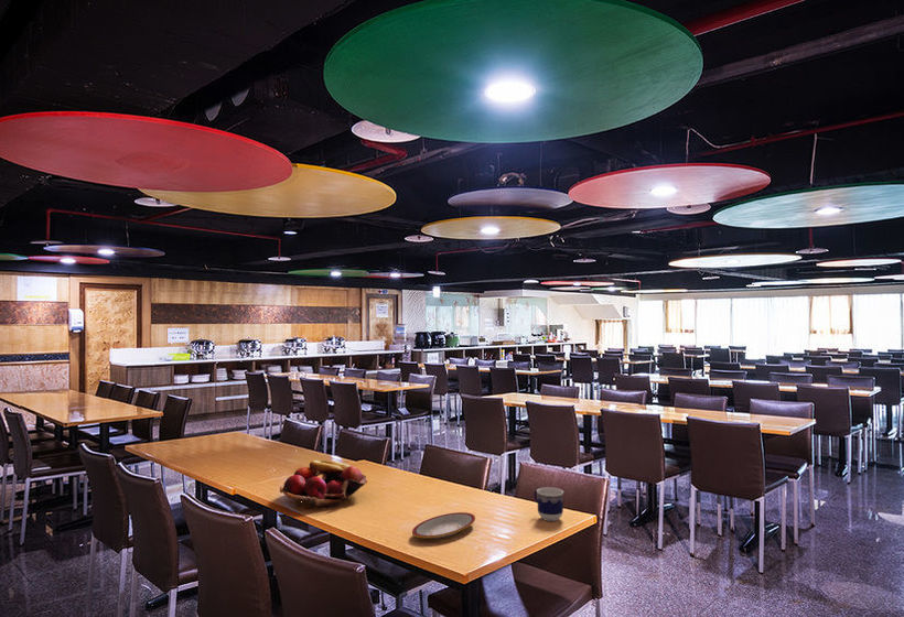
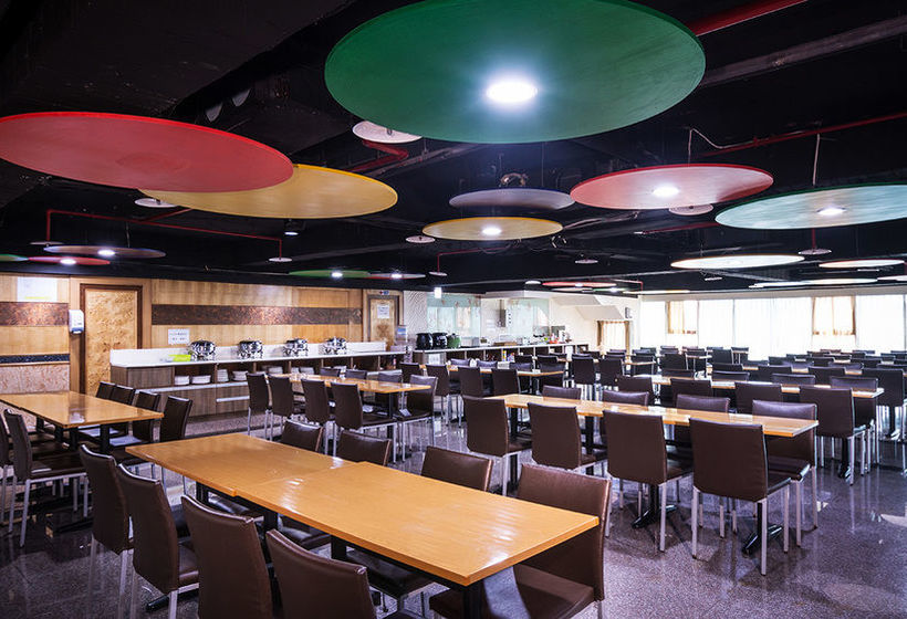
- plate [411,511,476,540]
- fruit basket [279,459,368,510]
- cup [534,486,564,522]
